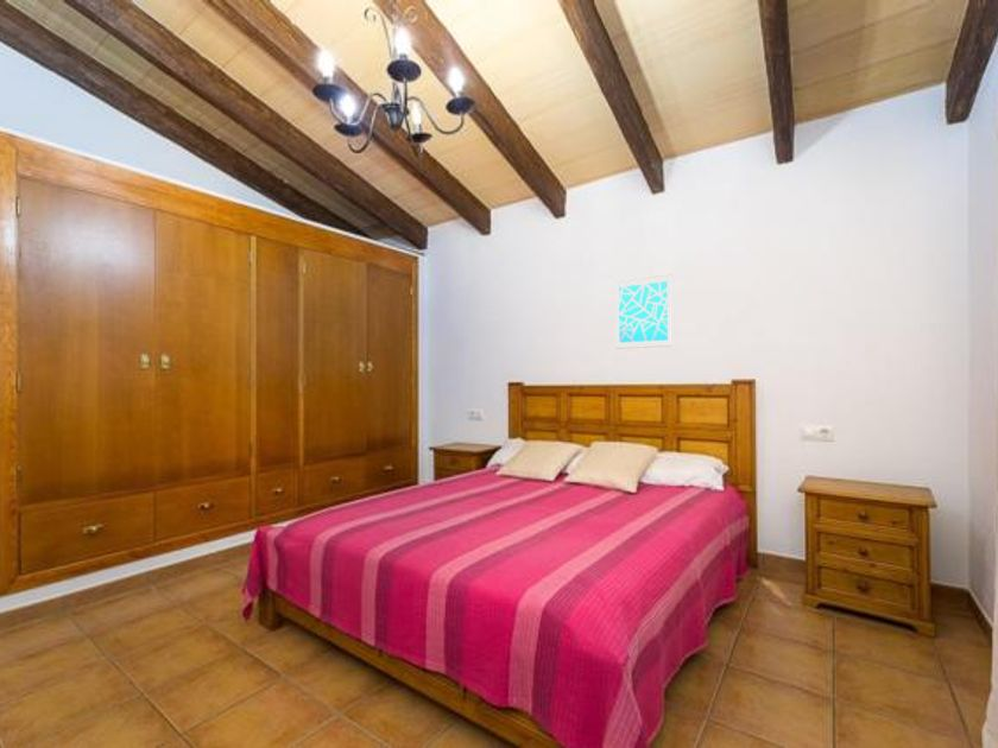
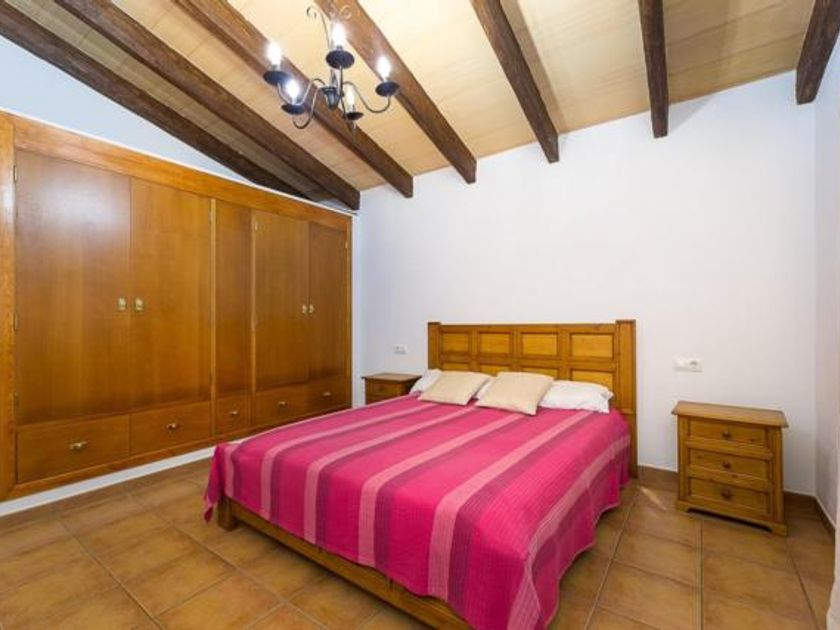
- wall art [615,273,672,349]
